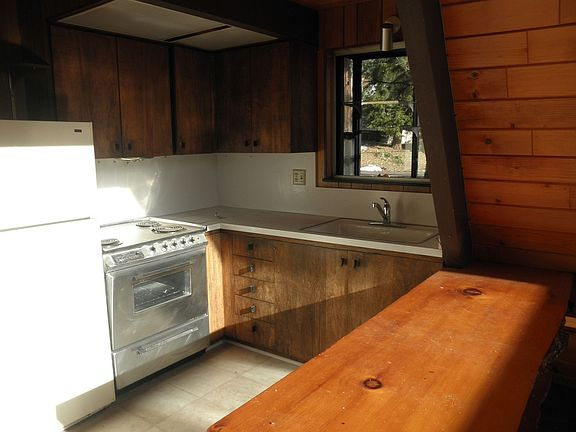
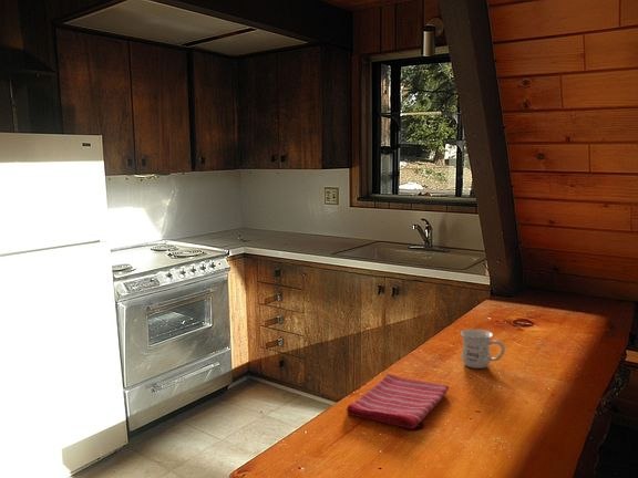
+ mug [460,329,506,370]
+ dish towel [346,373,450,430]
